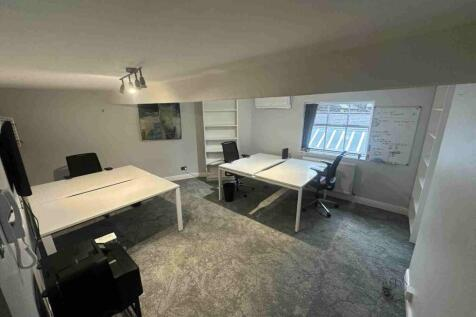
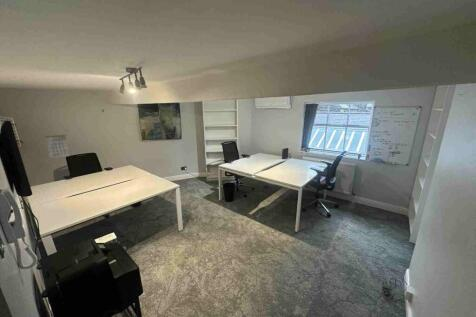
+ calendar [44,133,70,159]
